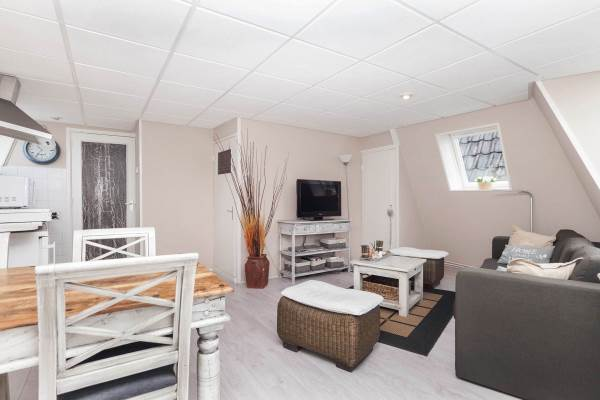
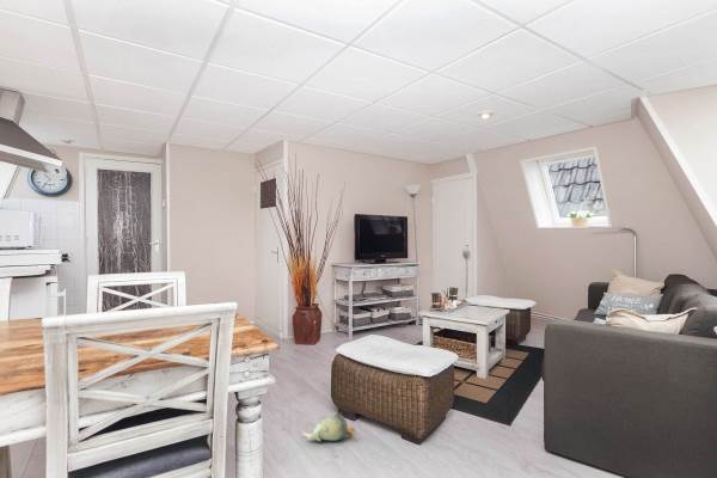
+ plush toy [301,412,356,442]
